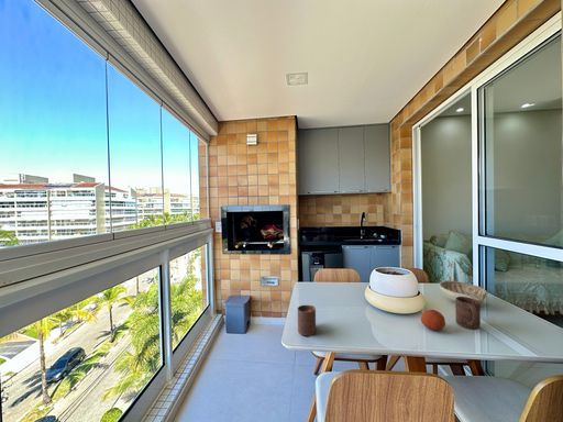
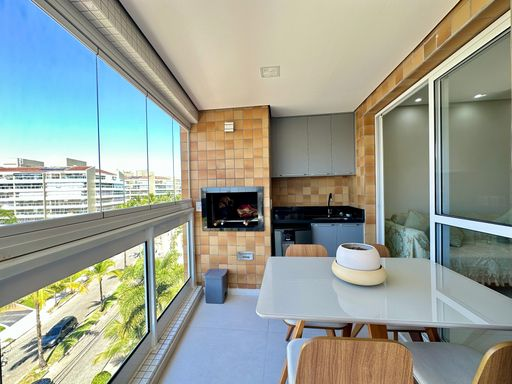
- fruit [420,309,446,332]
- decorative bowl [439,279,488,304]
- cup [297,304,317,337]
- cup [454,297,482,330]
